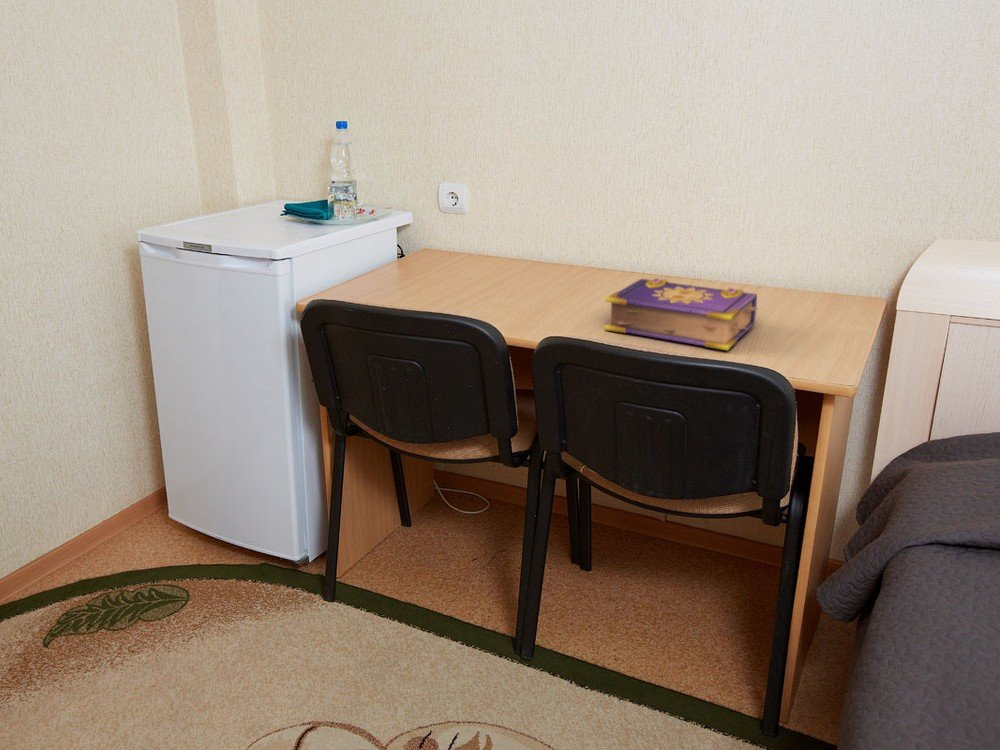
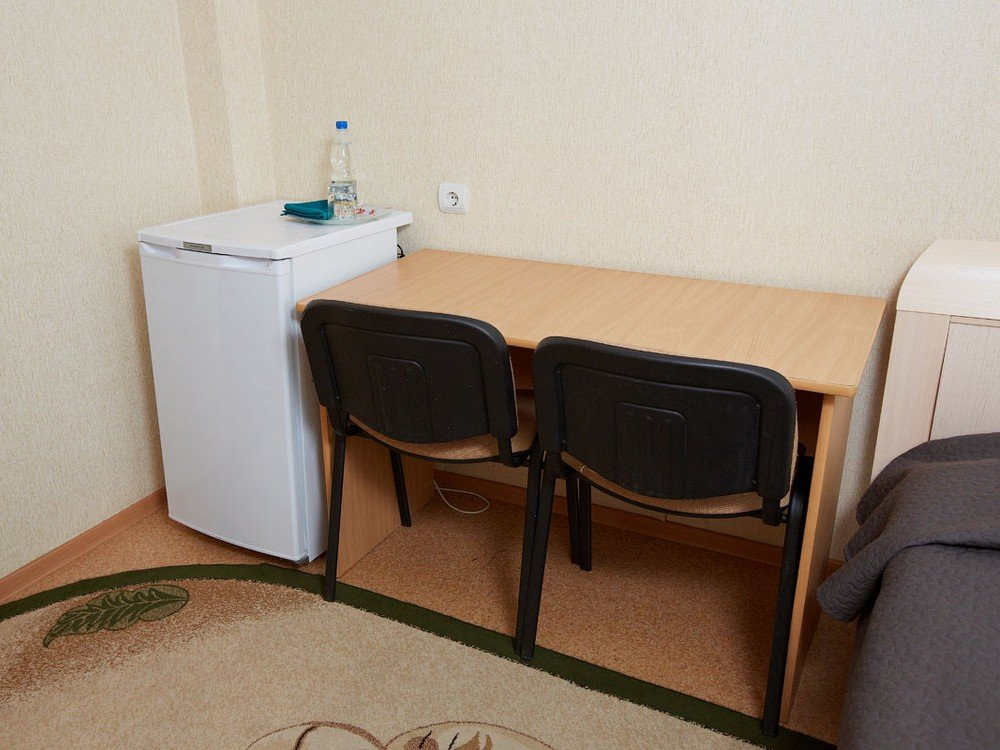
- book [604,277,759,351]
